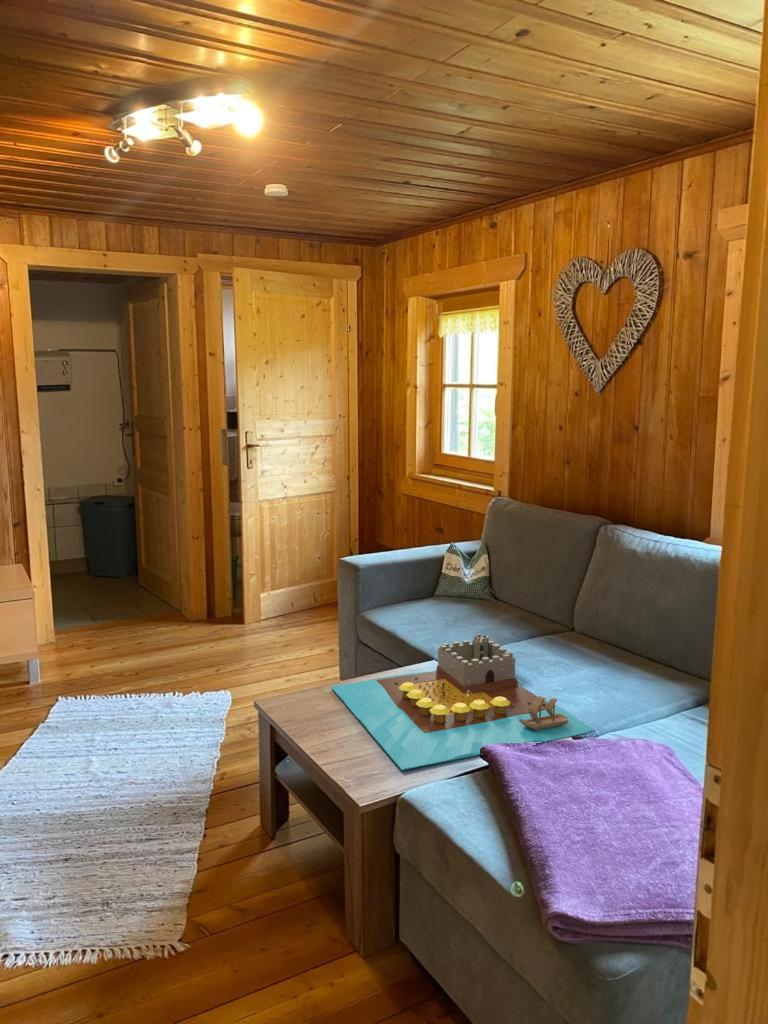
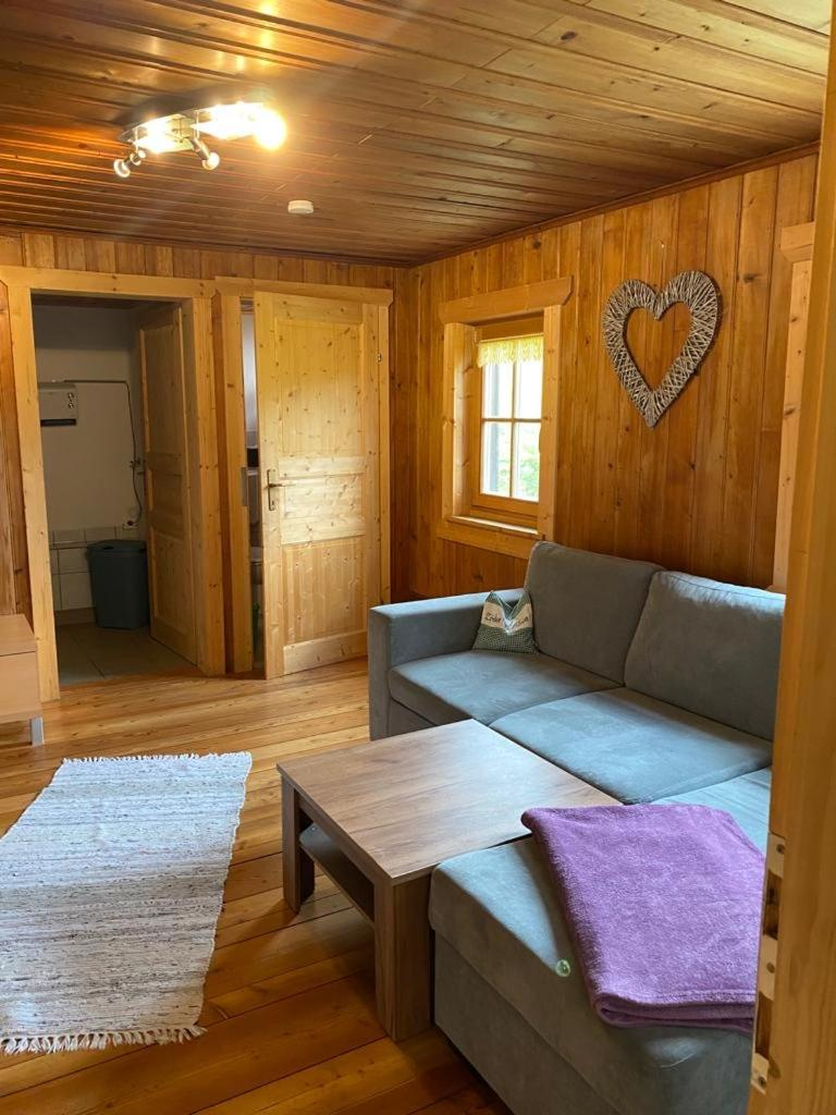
- board game [330,633,596,771]
